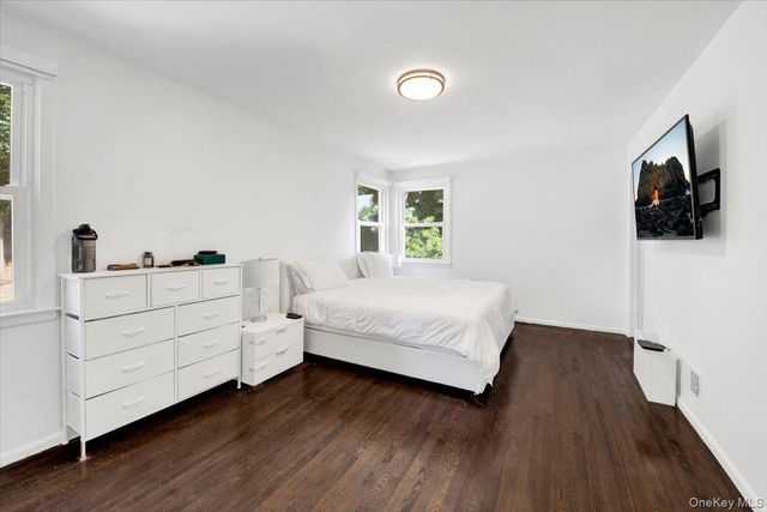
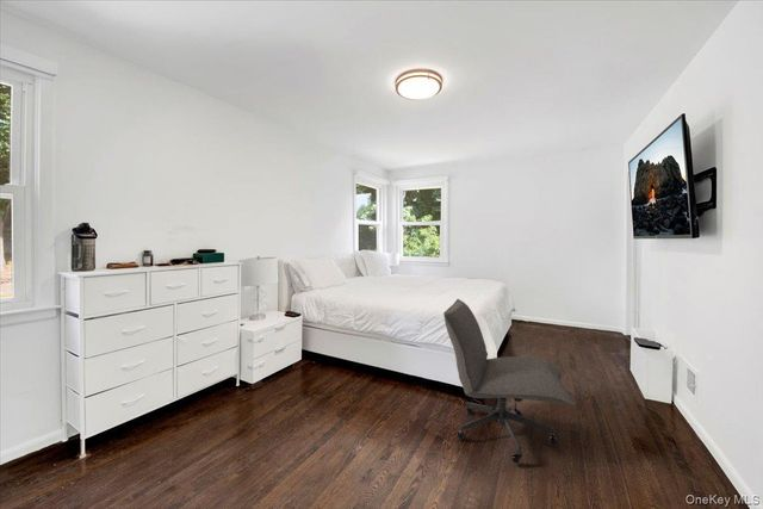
+ chair [442,298,577,465]
